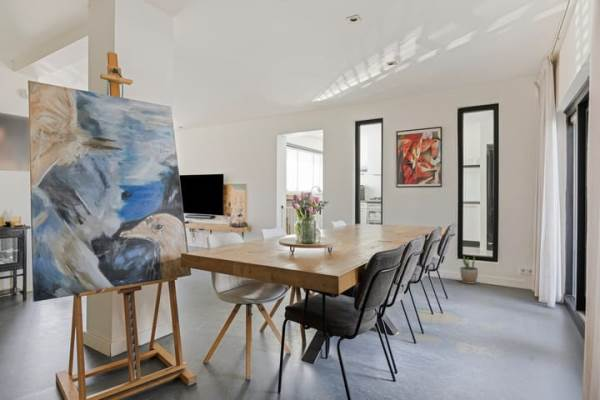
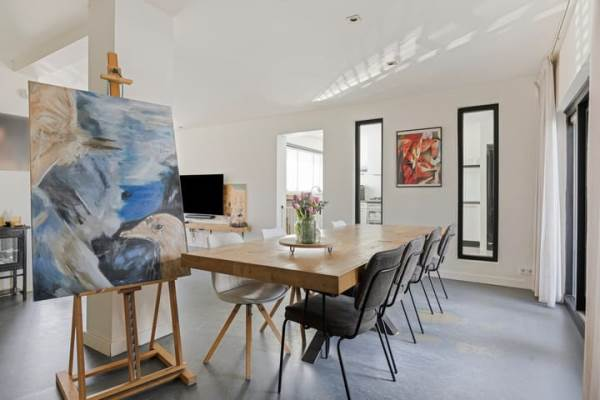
- potted plant [459,254,479,285]
